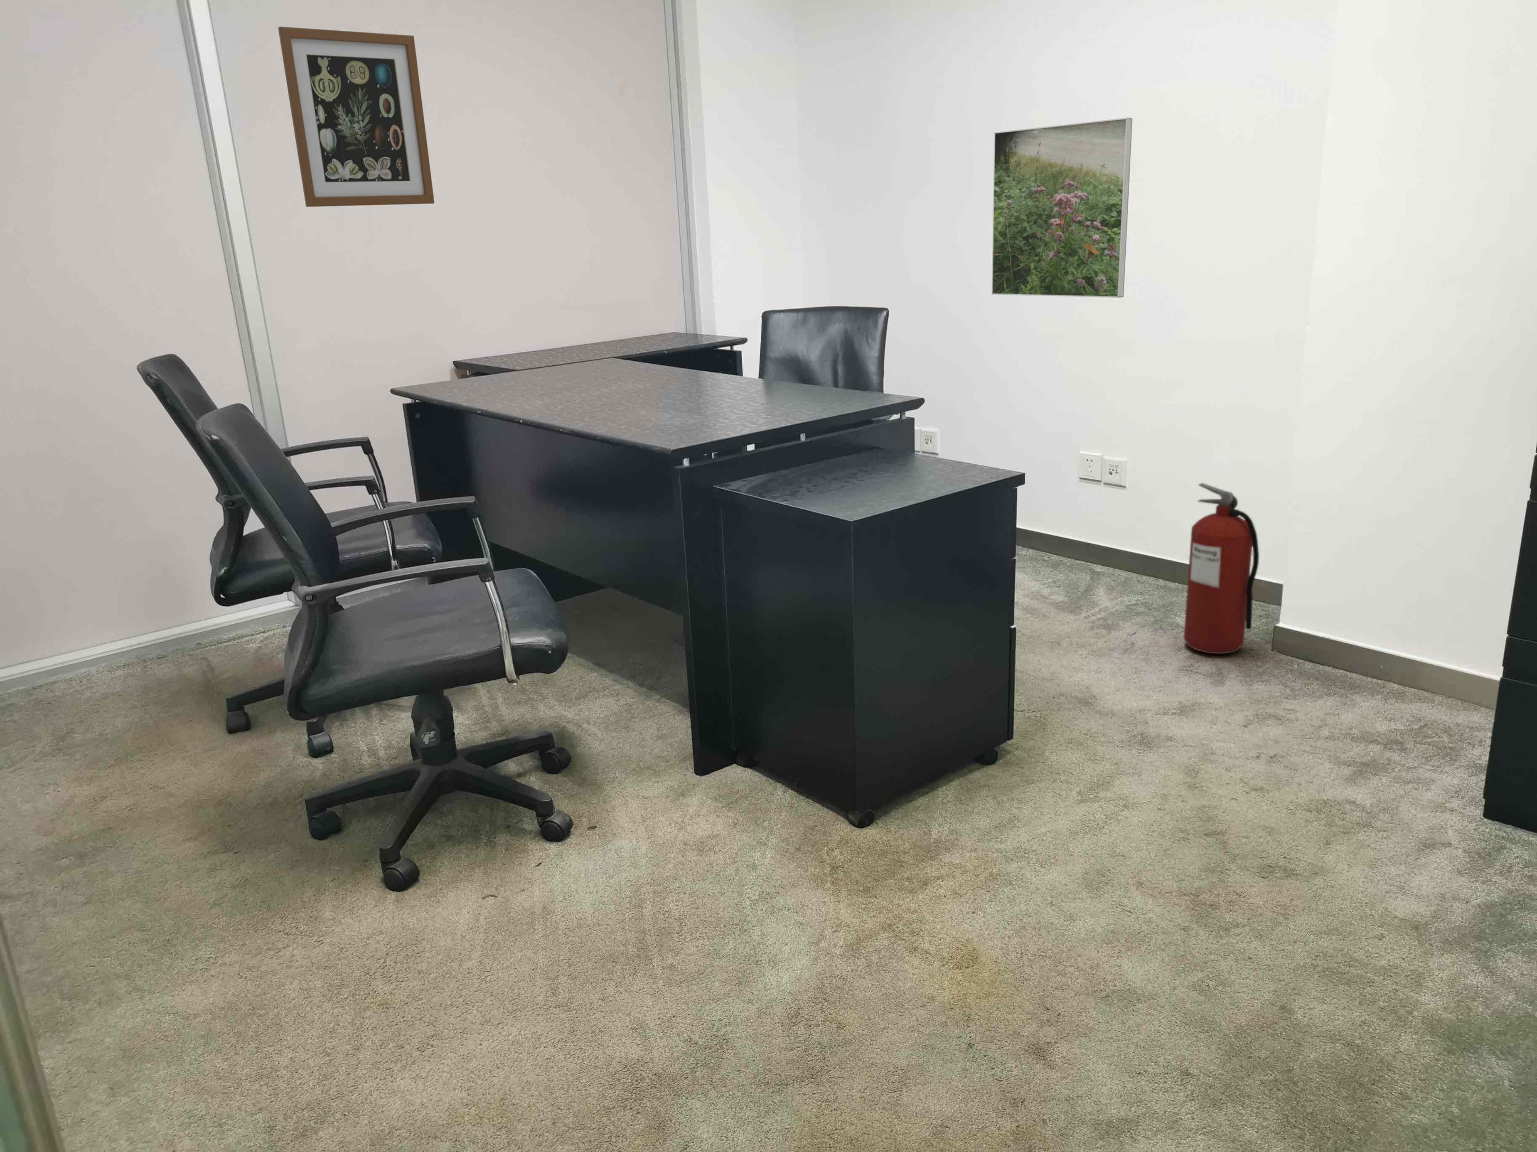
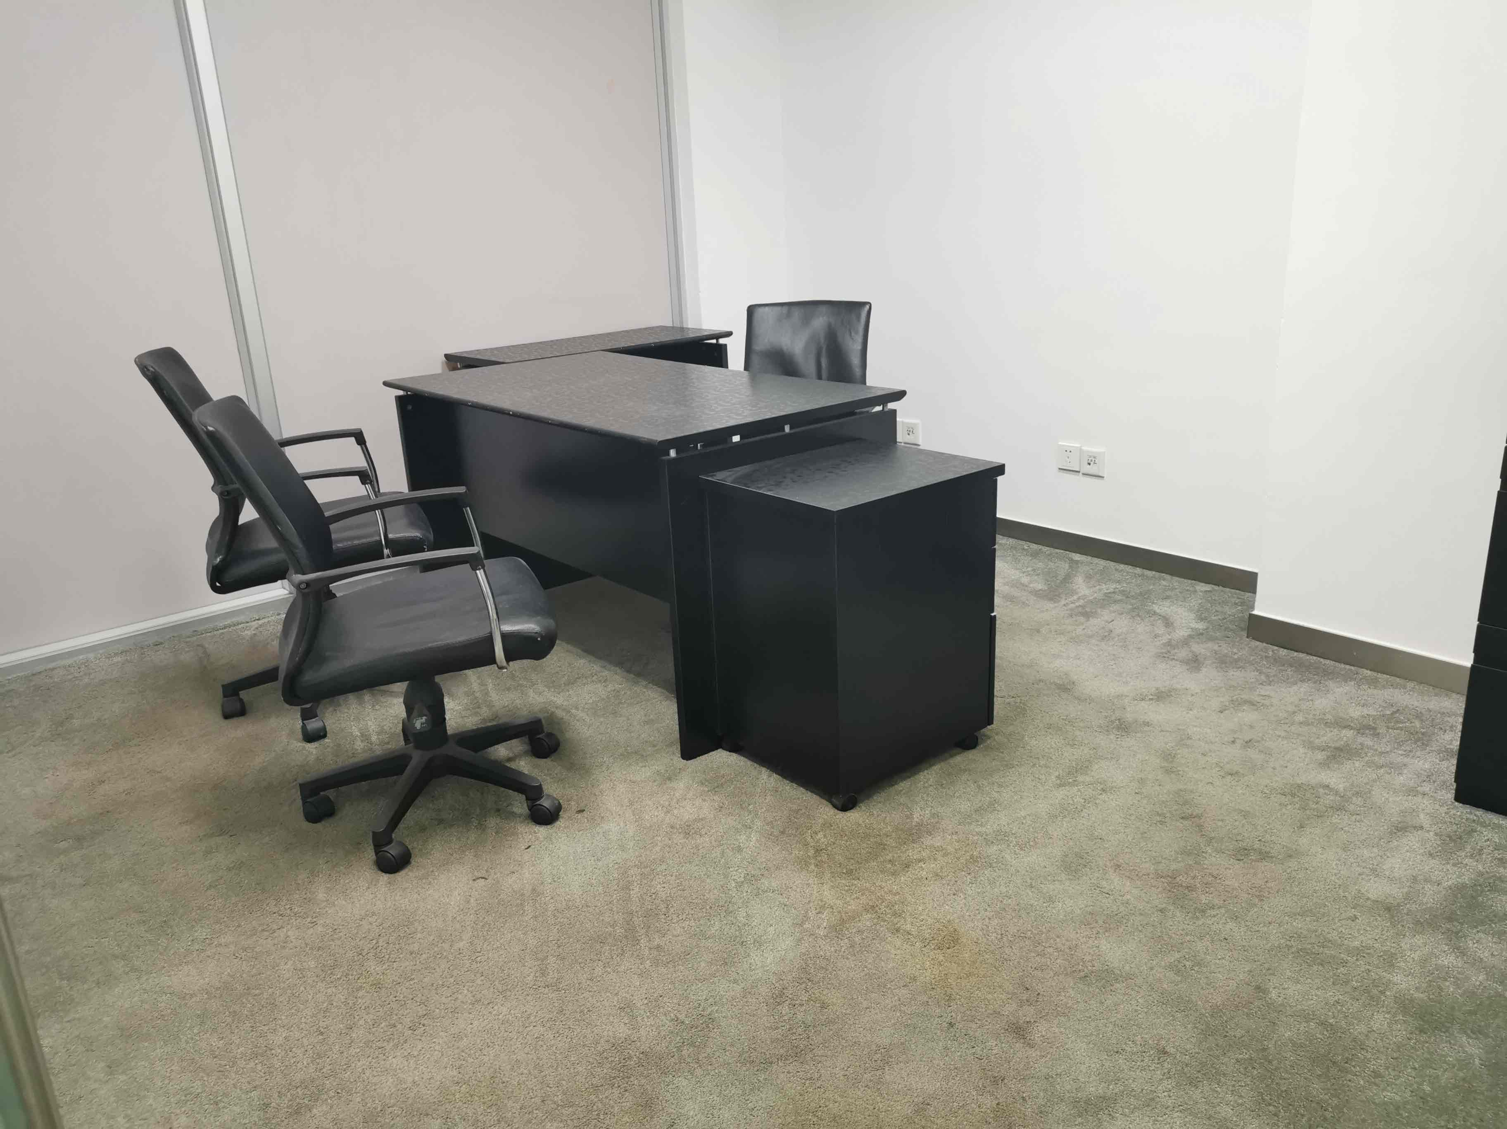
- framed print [991,117,1133,298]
- wall art [277,27,434,207]
- fire extinguisher [1184,483,1260,655]
